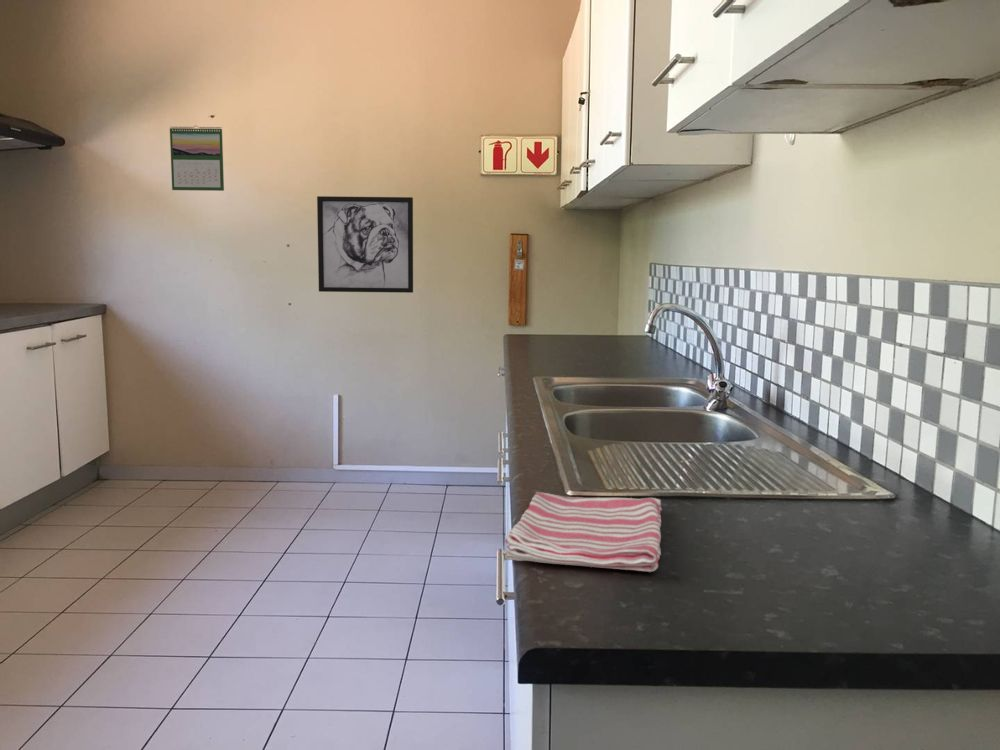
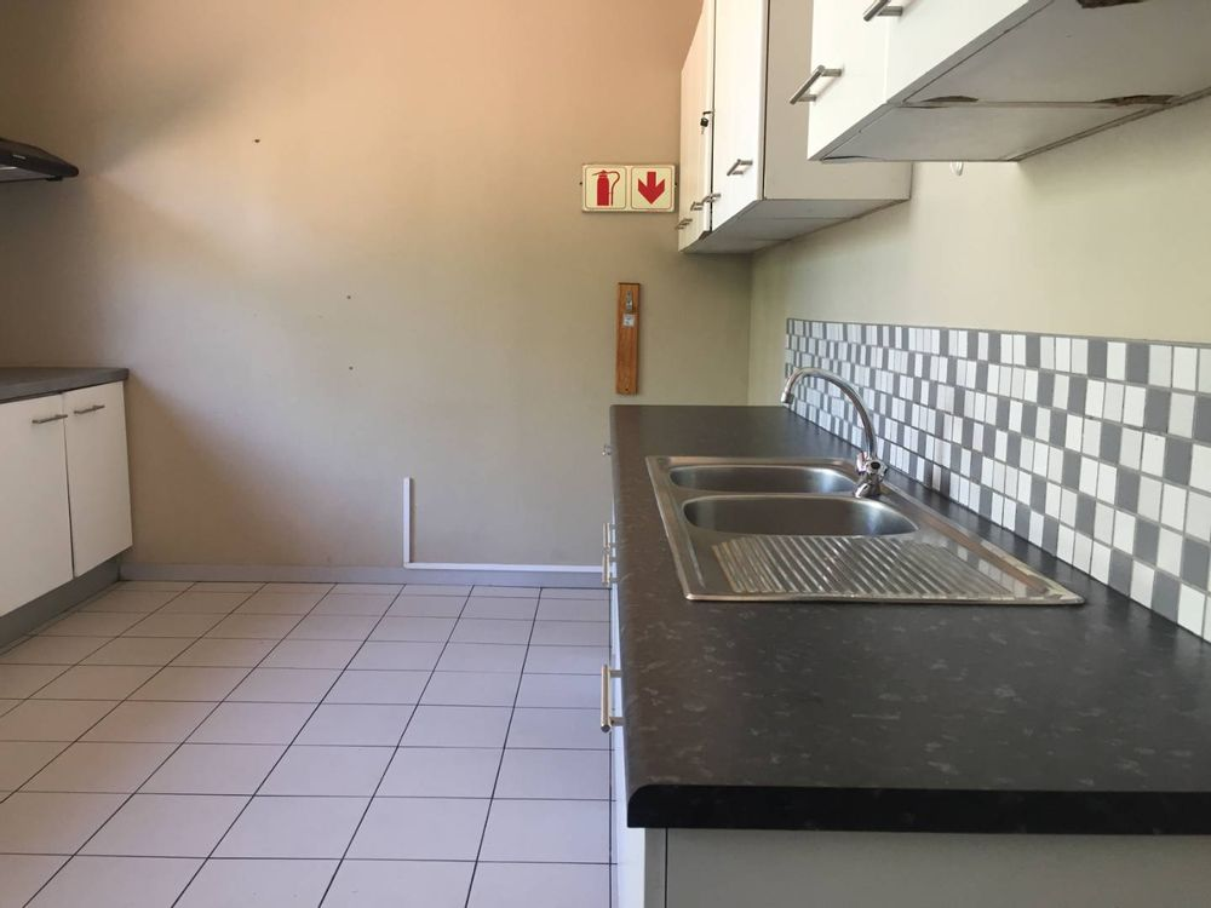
- wall art [316,195,414,294]
- dish towel [504,491,663,573]
- calendar [169,125,225,192]
